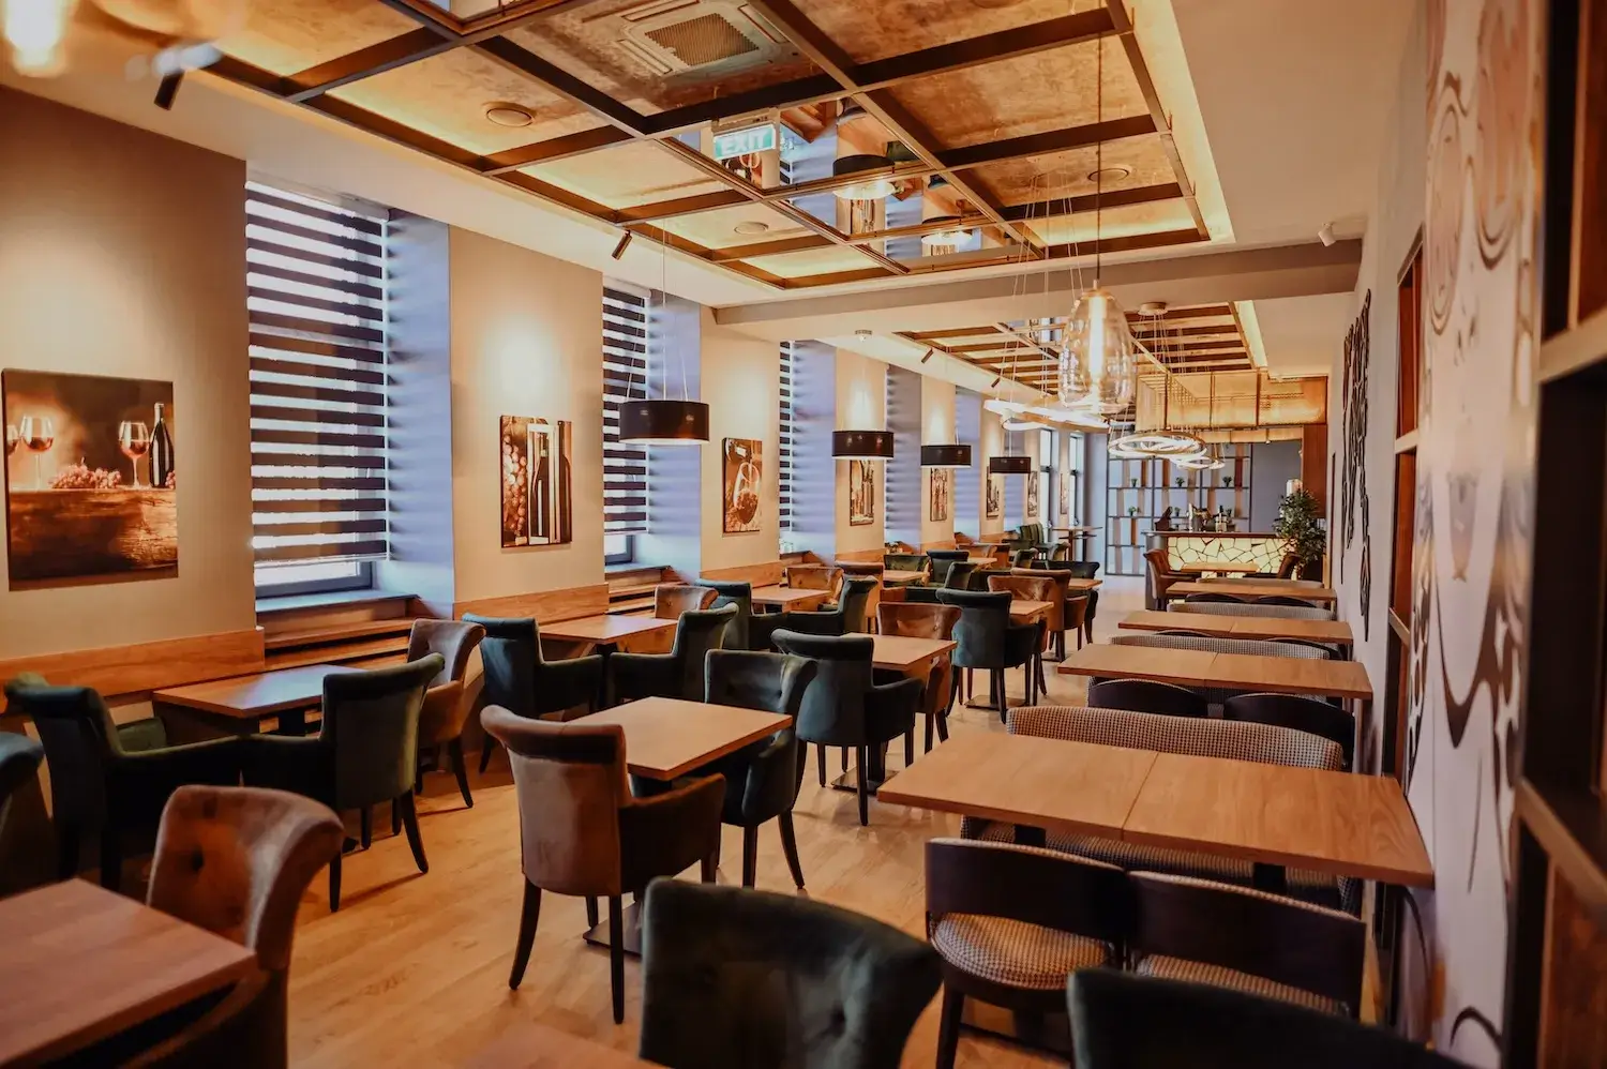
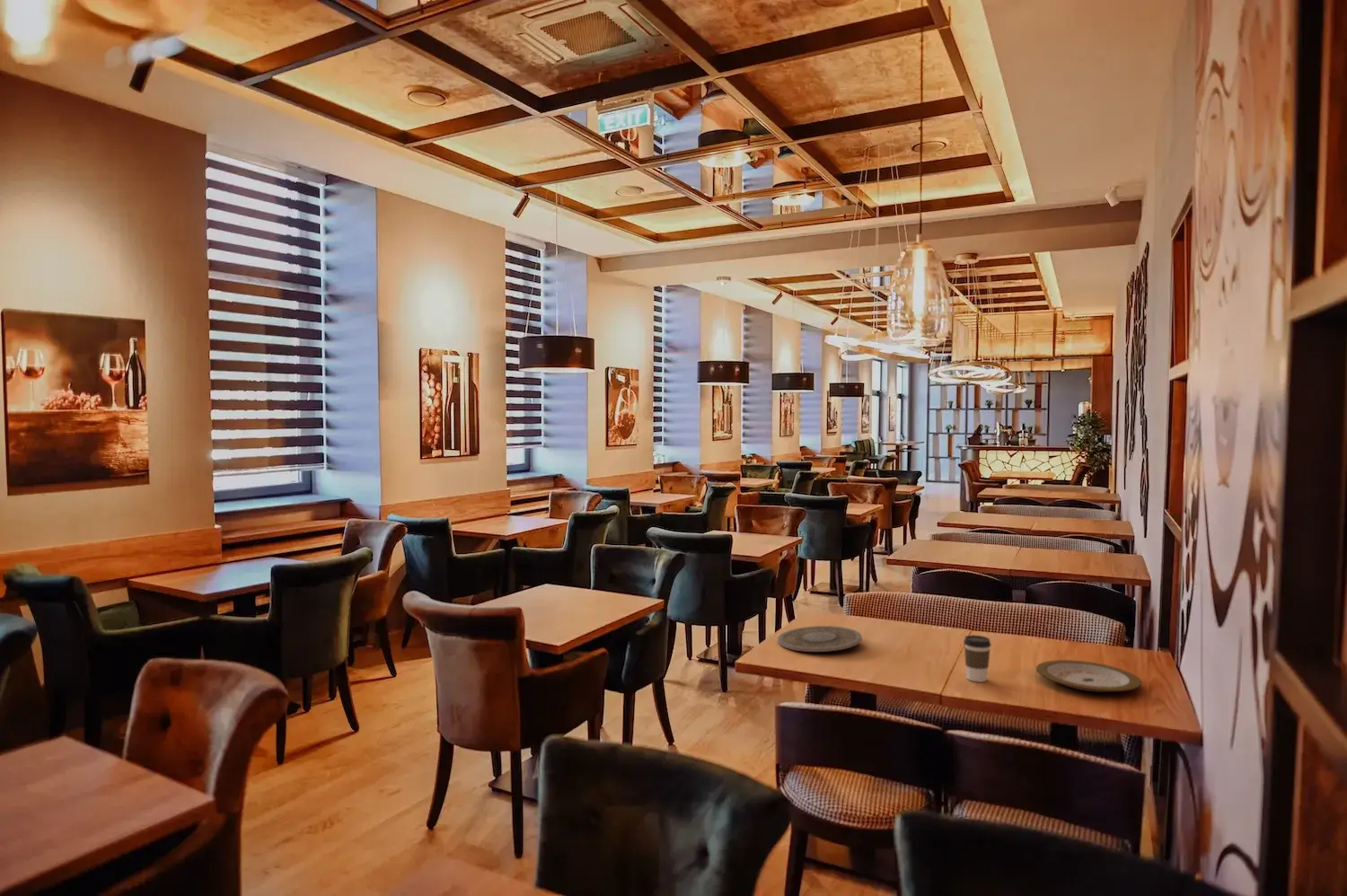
+ plate [1035,659,1142,693]
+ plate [777,625,863,653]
+ coffee cup [963,634,992,683]
